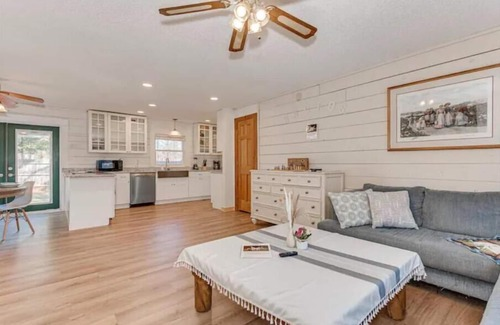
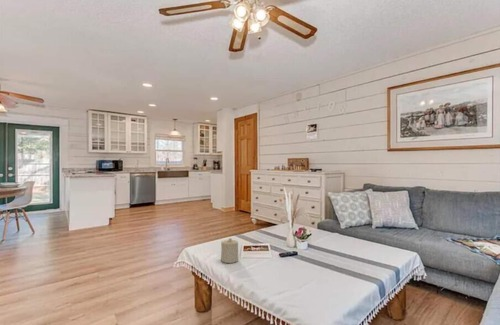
+ candle [220,237,239,264]
